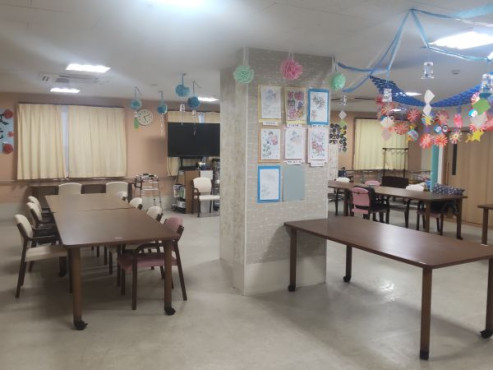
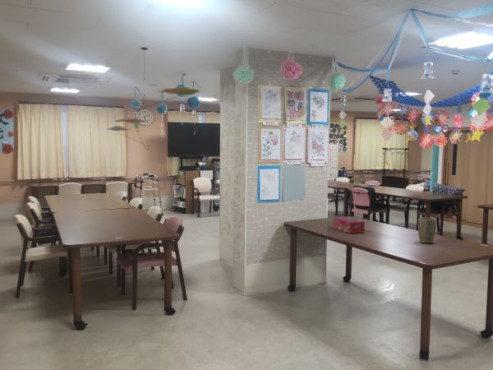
+ tissue box [332,216,366,234]
+ ceiling mobile [107,46,201,151]
+ plant pot [417,216,437,244]
